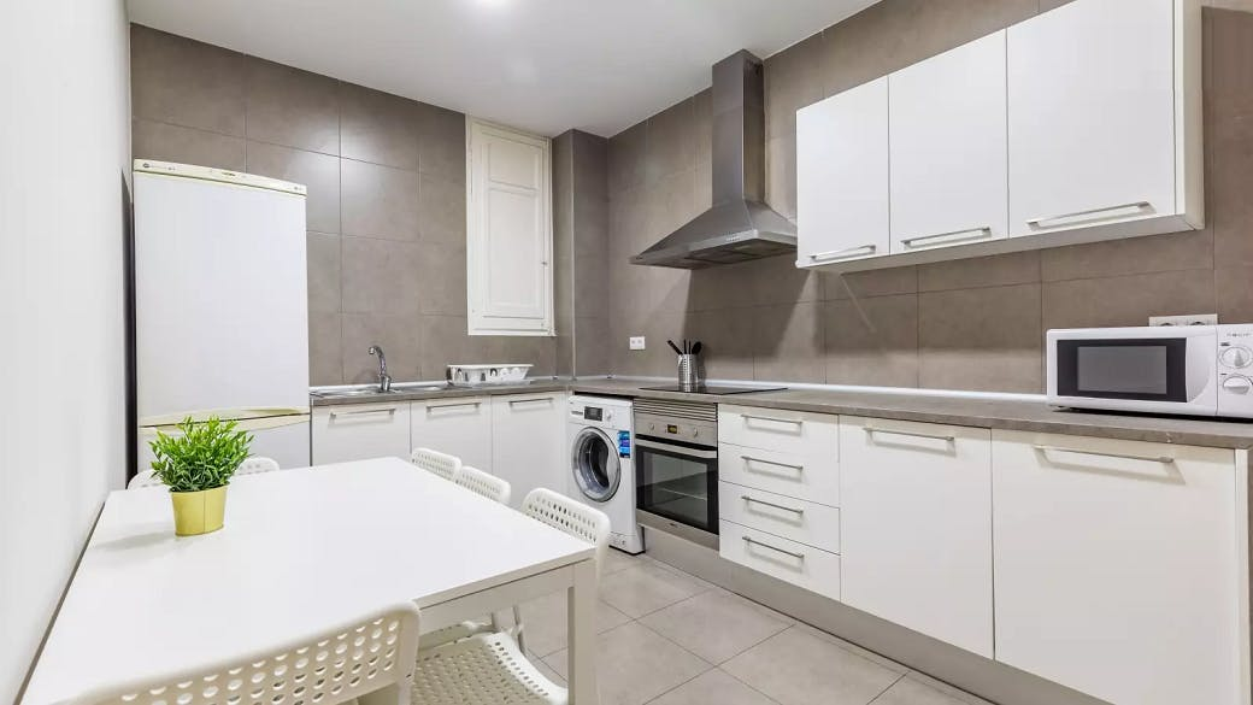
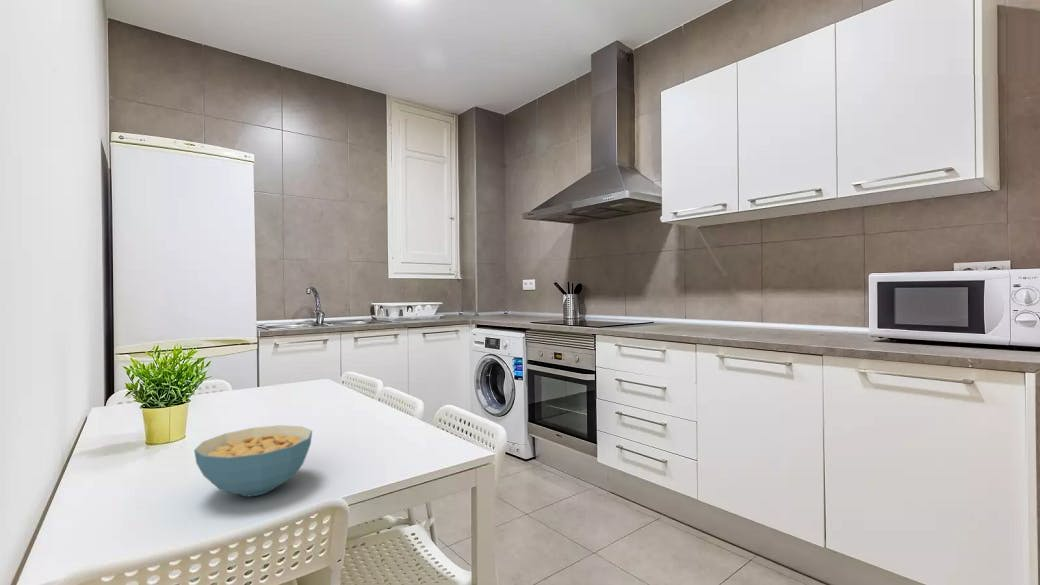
+ cereal bowl [193,424,313,498]
